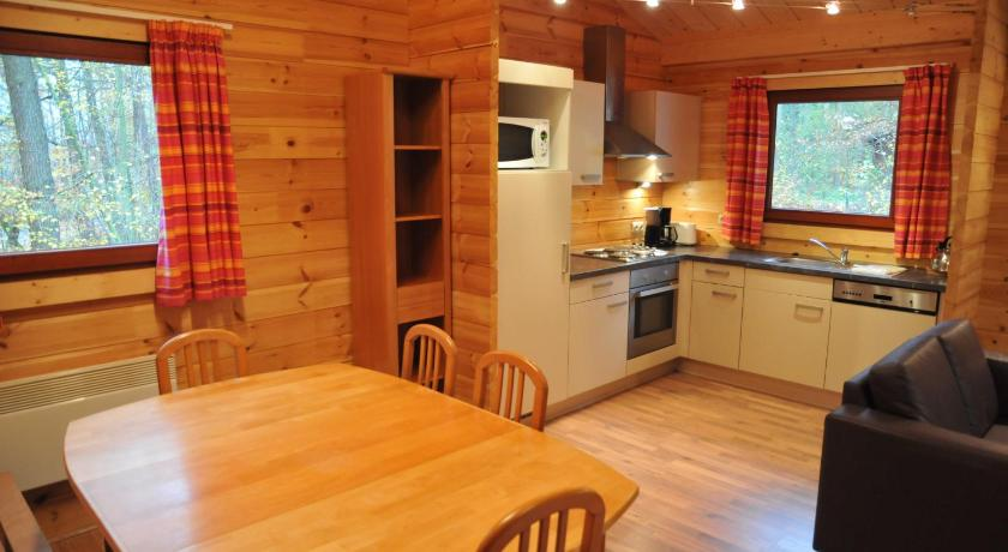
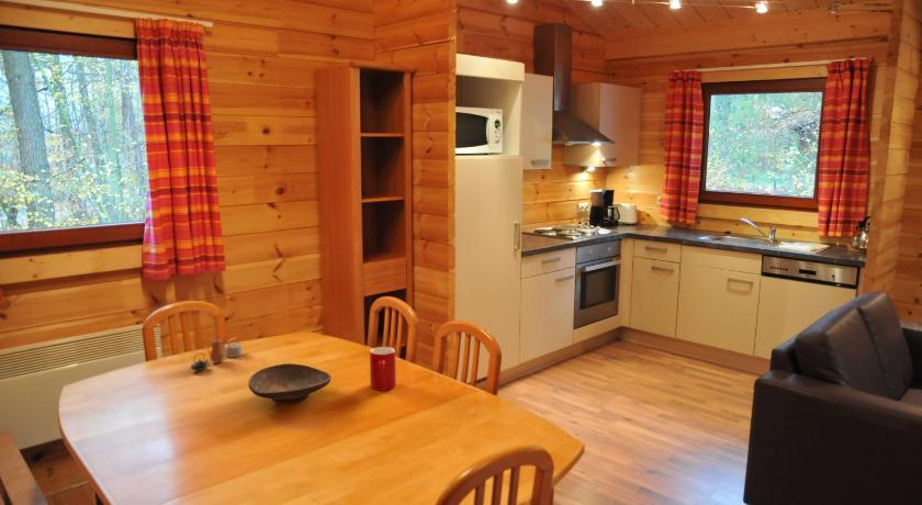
+ cup [369,346,397,391]
+ decorative bowl [247,362,331,405]
+ teapot [189,336,244,371]
